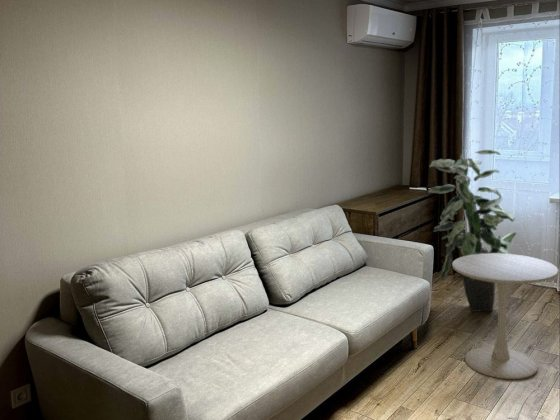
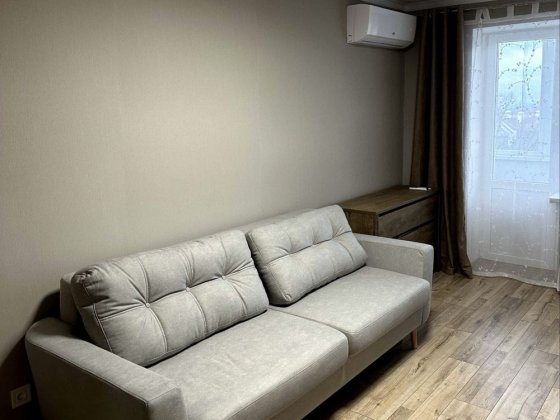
- indoor plant [427,149,517,313]
- side table [451,252,560,380]
